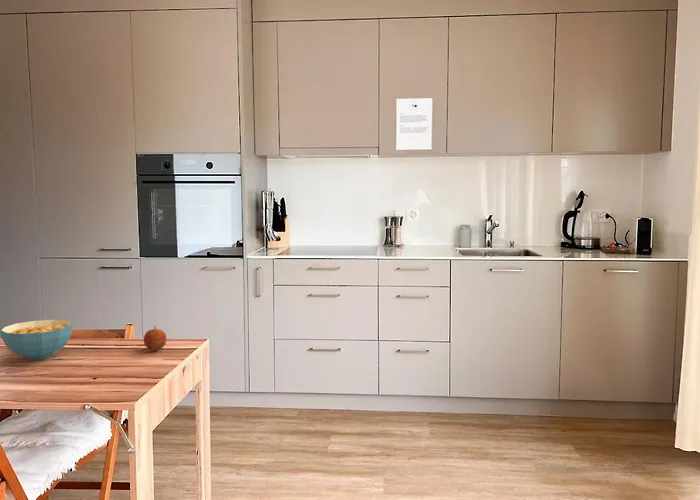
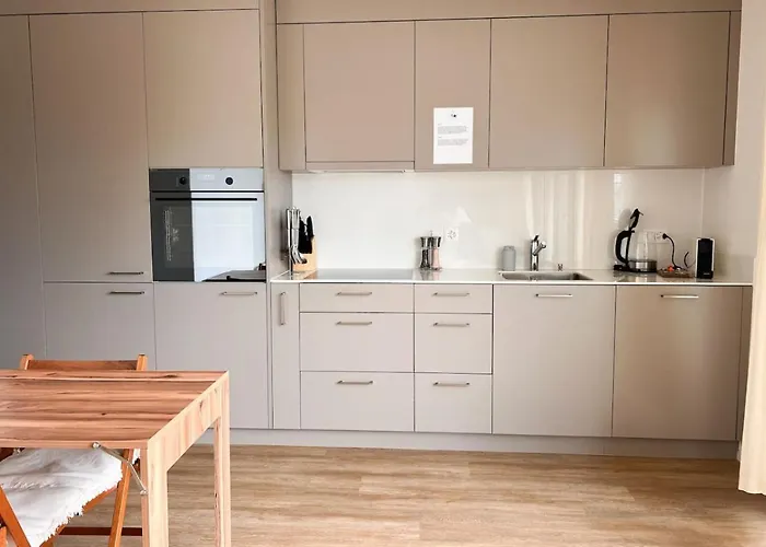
- cereal bowl [0,319,74,361]
- fruit [143,325,167,352]
